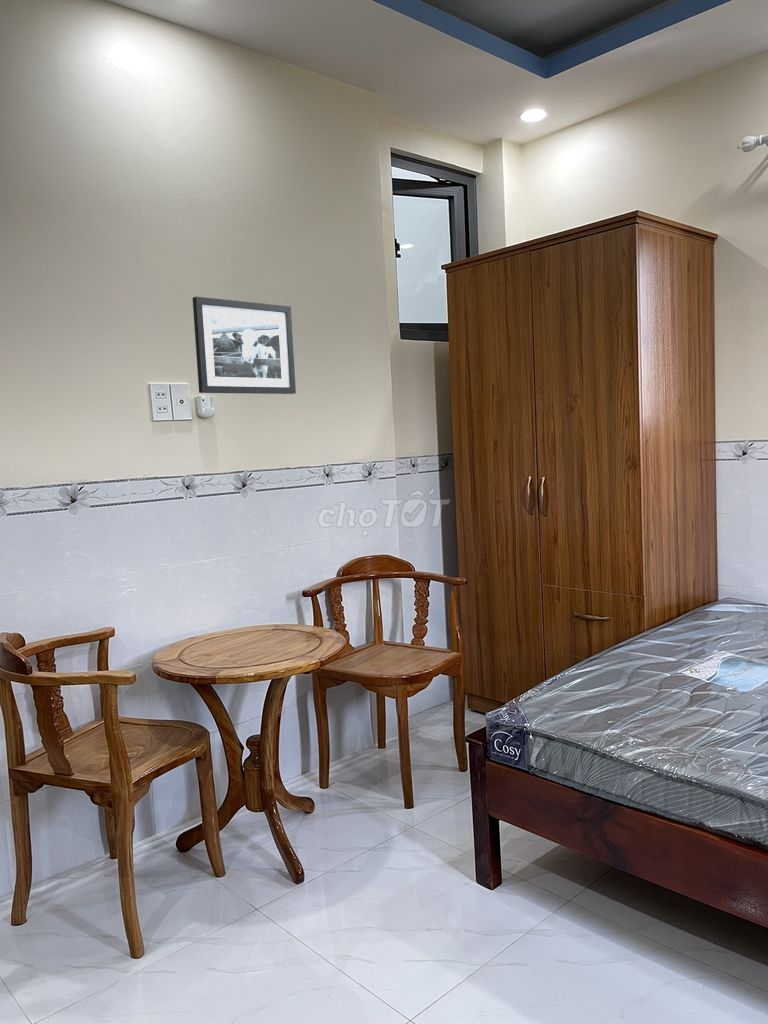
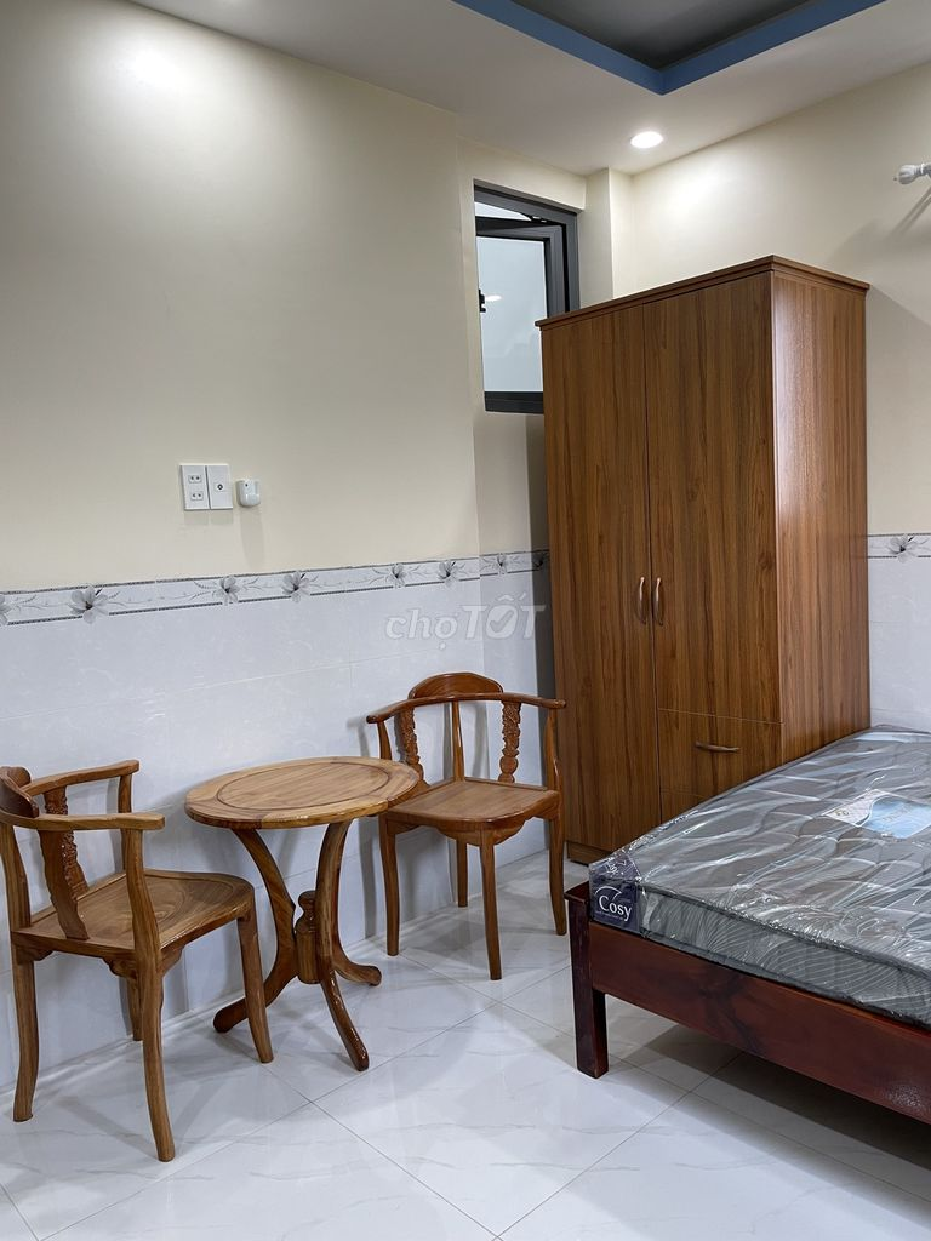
- picture frame [192,296,297,395]
